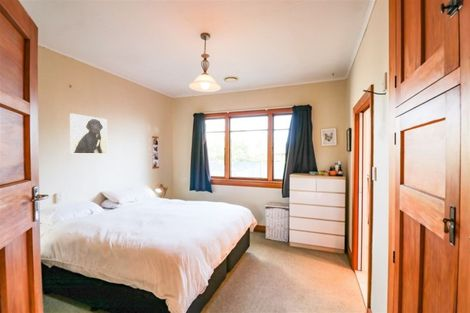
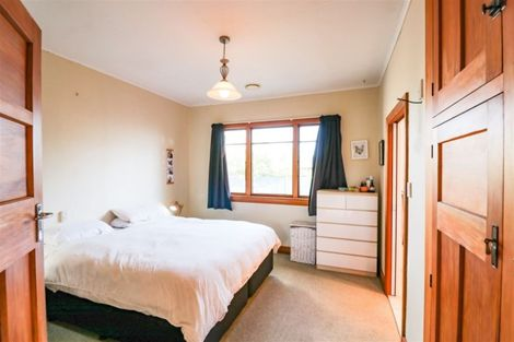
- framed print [69,113,108,155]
